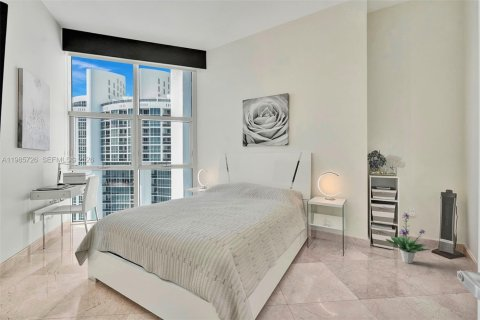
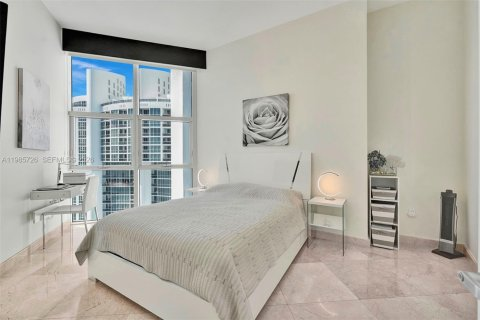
- potted plant [385,212,431,264]
